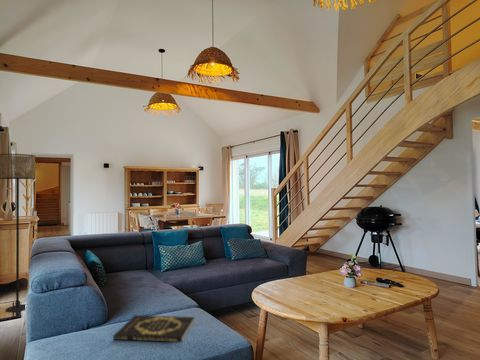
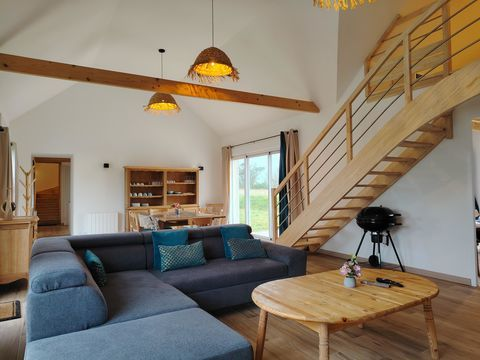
- book [112,314,196,343]
- floor lamp [0,153,36,313]
